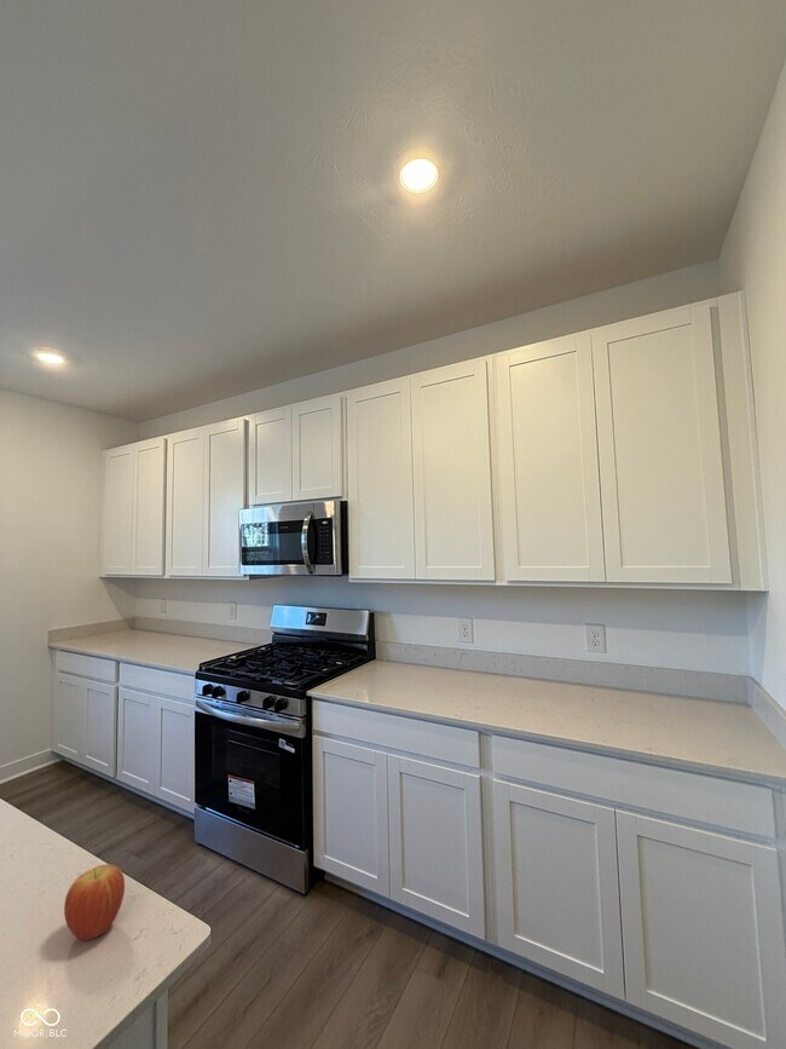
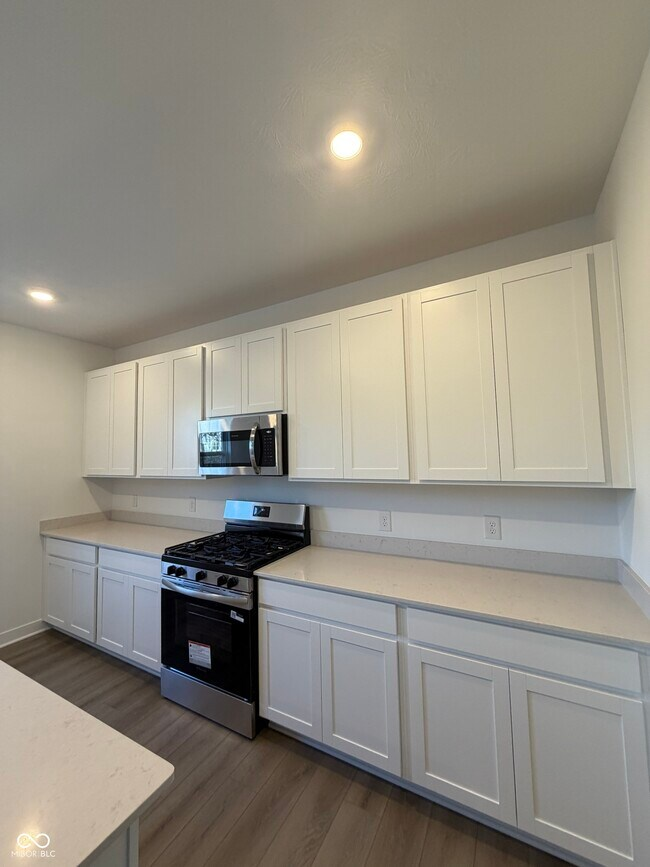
- fruit [63,863,126,941]
